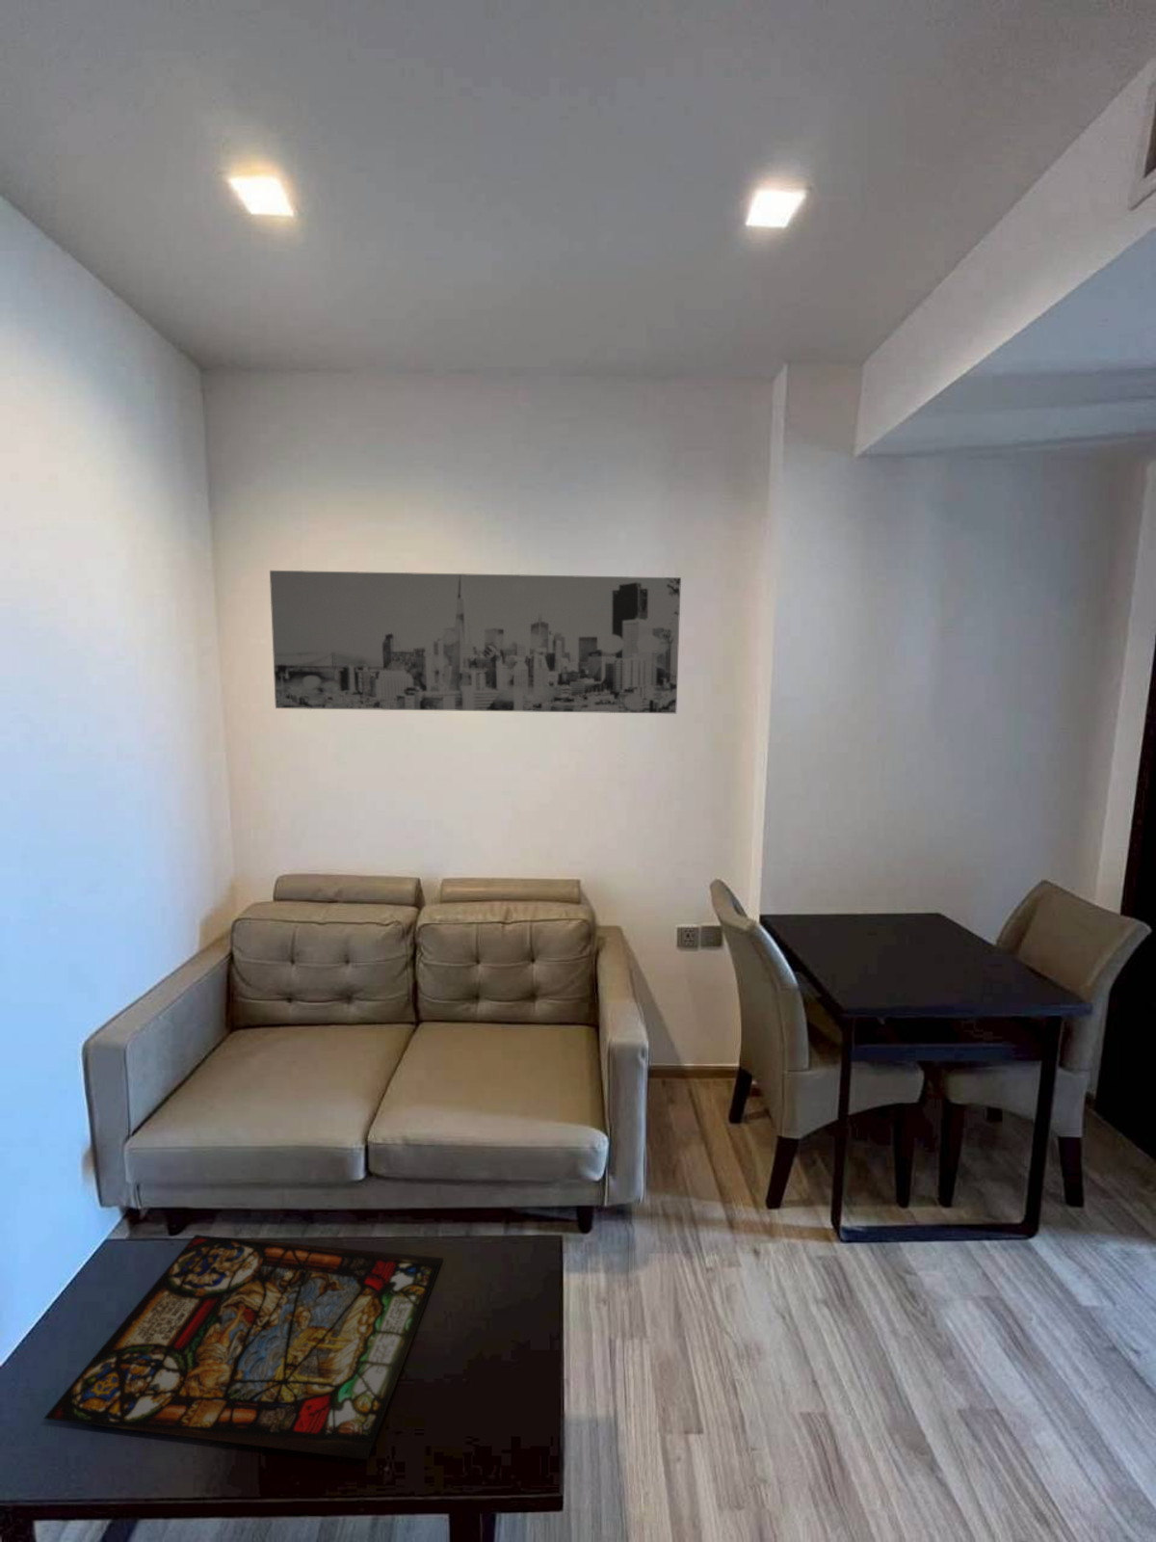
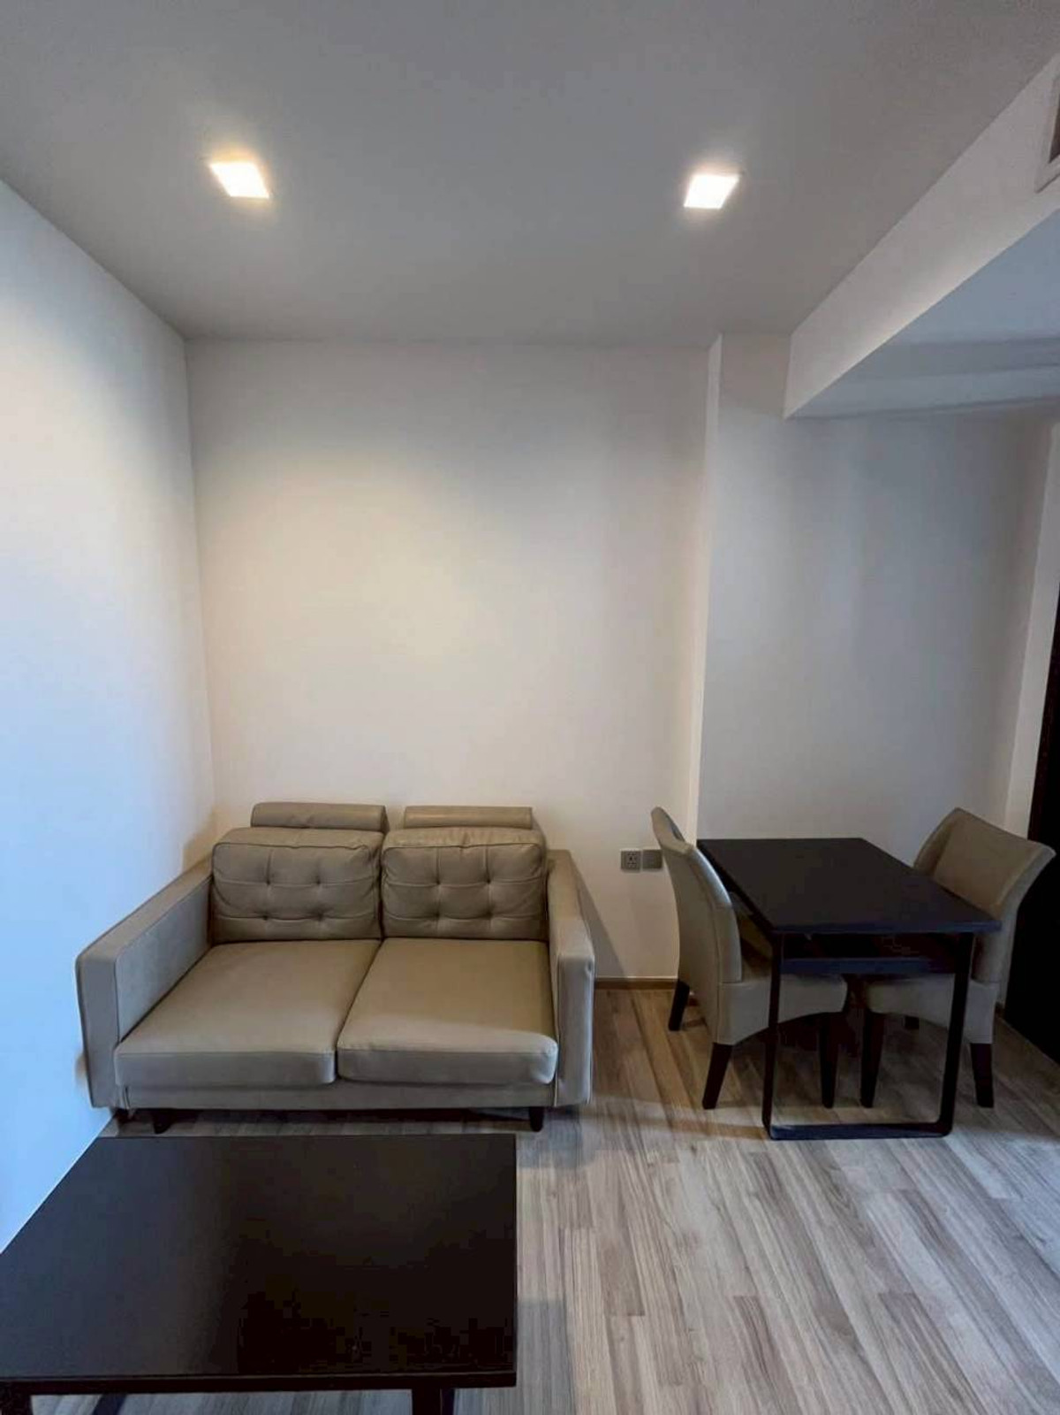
- stained glass panel [42,1234,444,1461]
- wall art [268,569,682,714]
